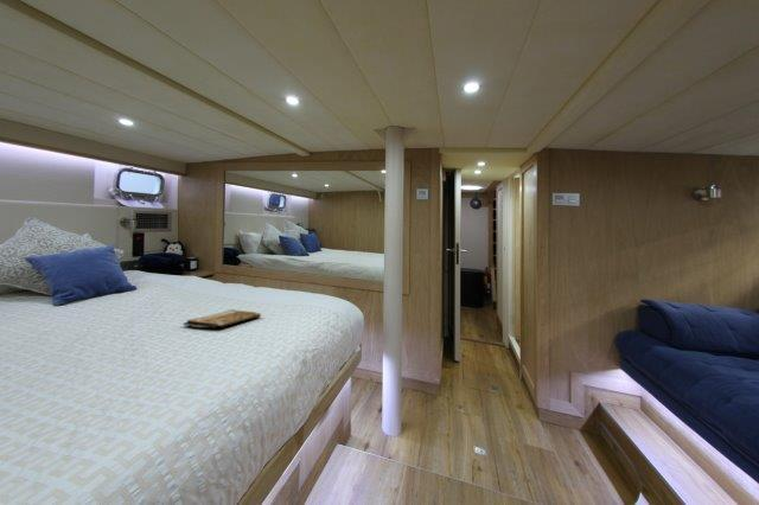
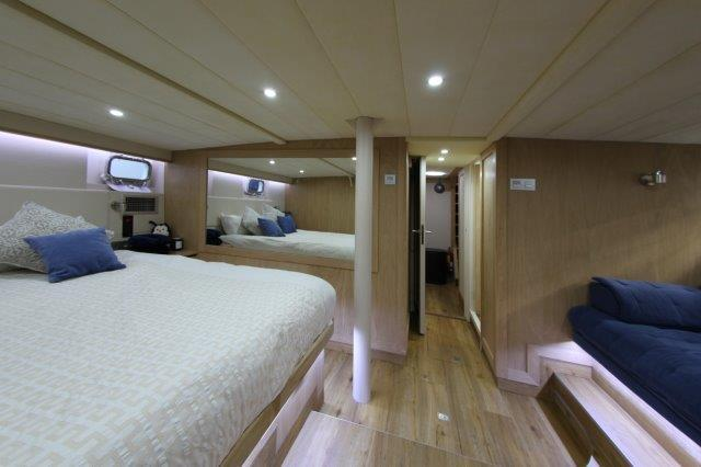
- book [181,308,262,330]
